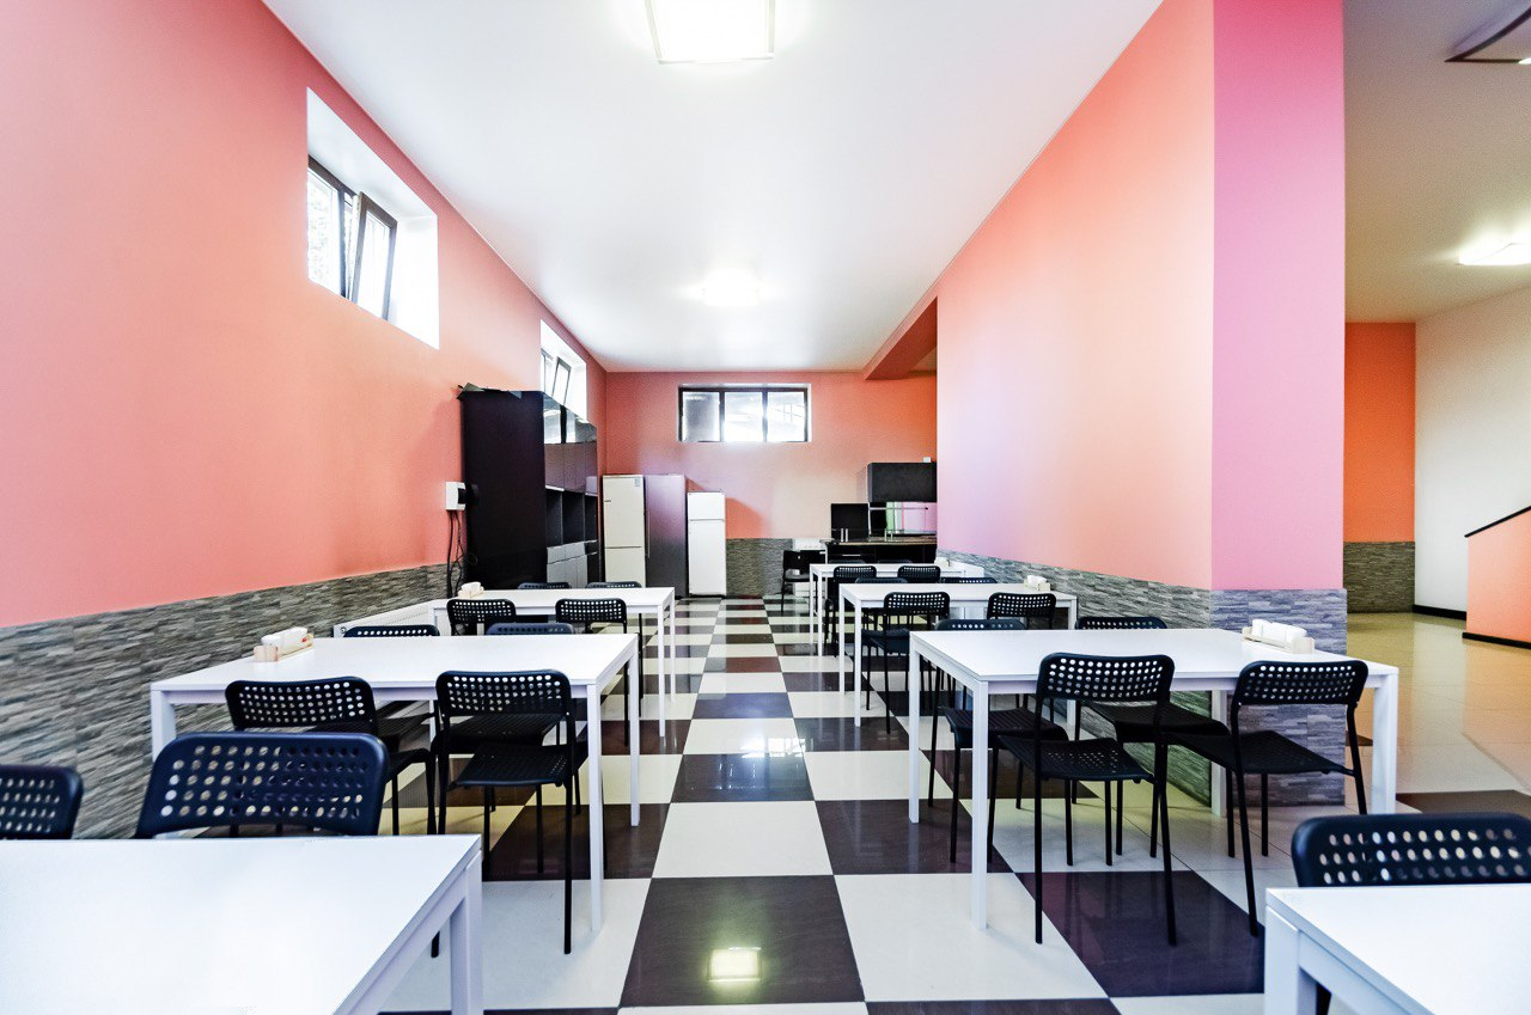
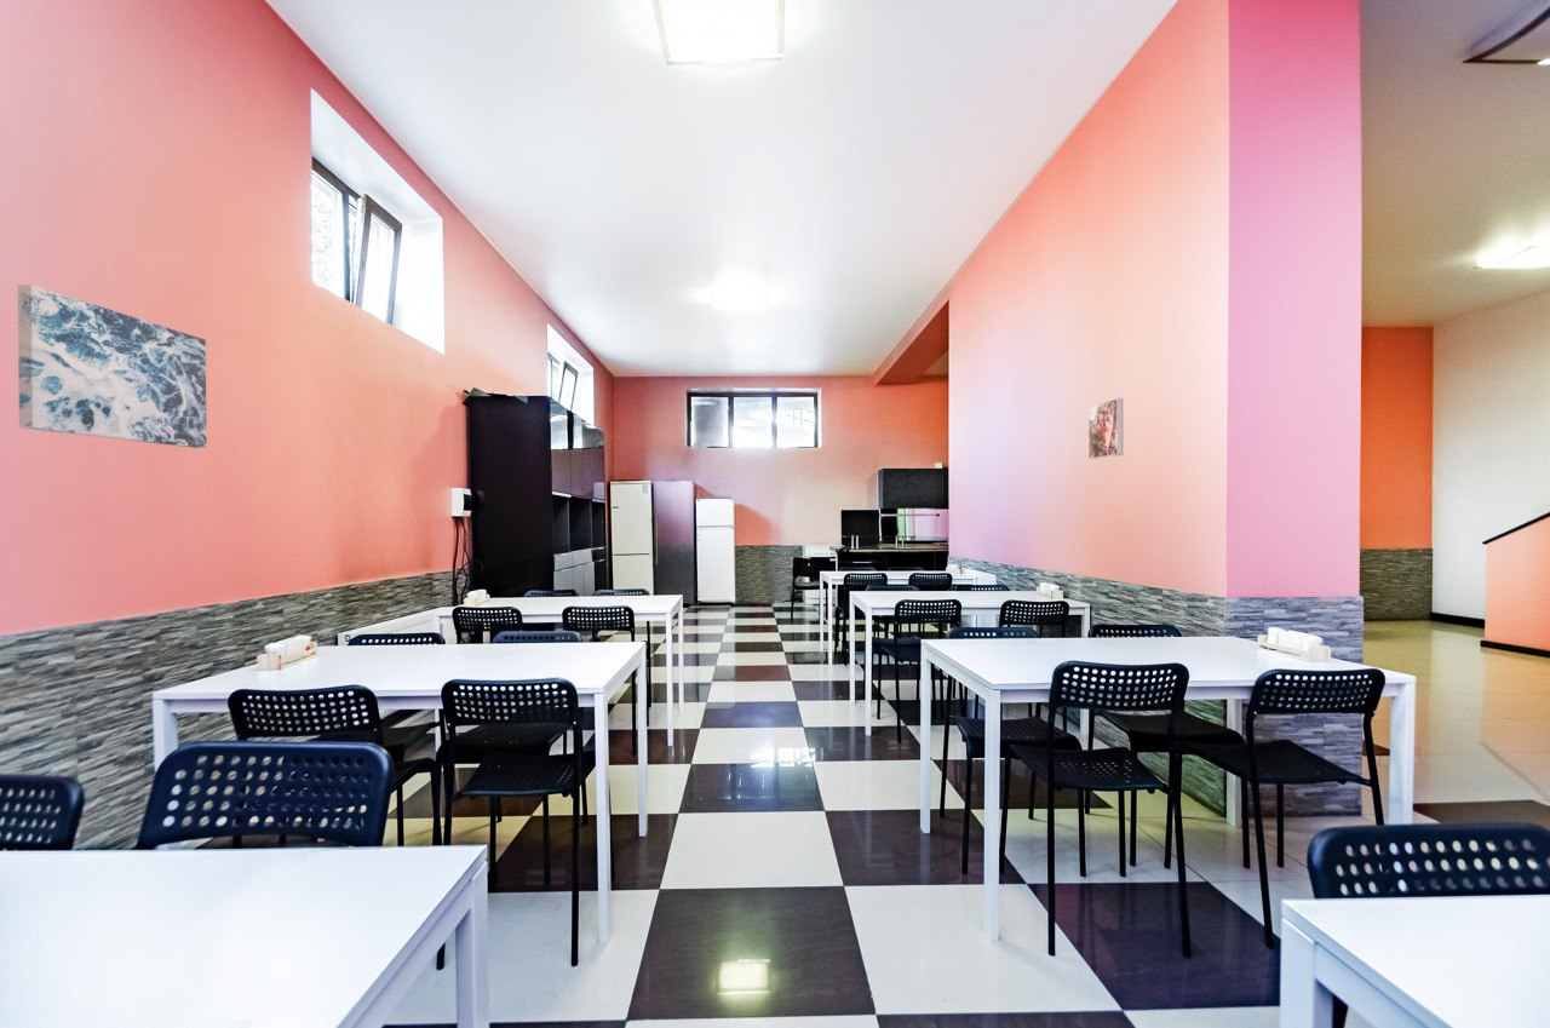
+ wall art [16,283,208,449]
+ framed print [1087,397,1124,460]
